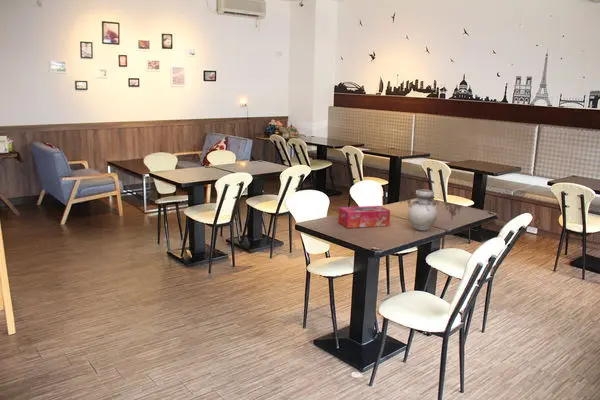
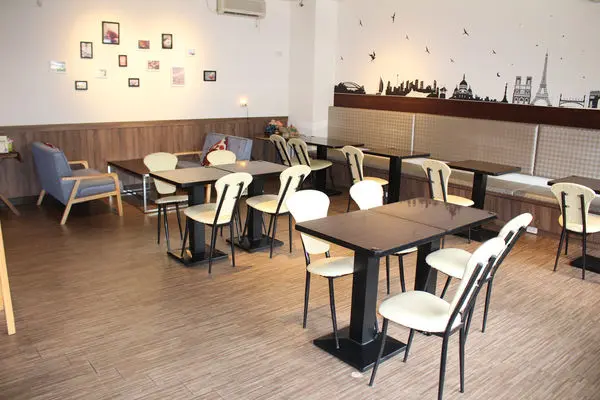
- tissue box [337,205,391,229]
- vase [407,189,439,231]
